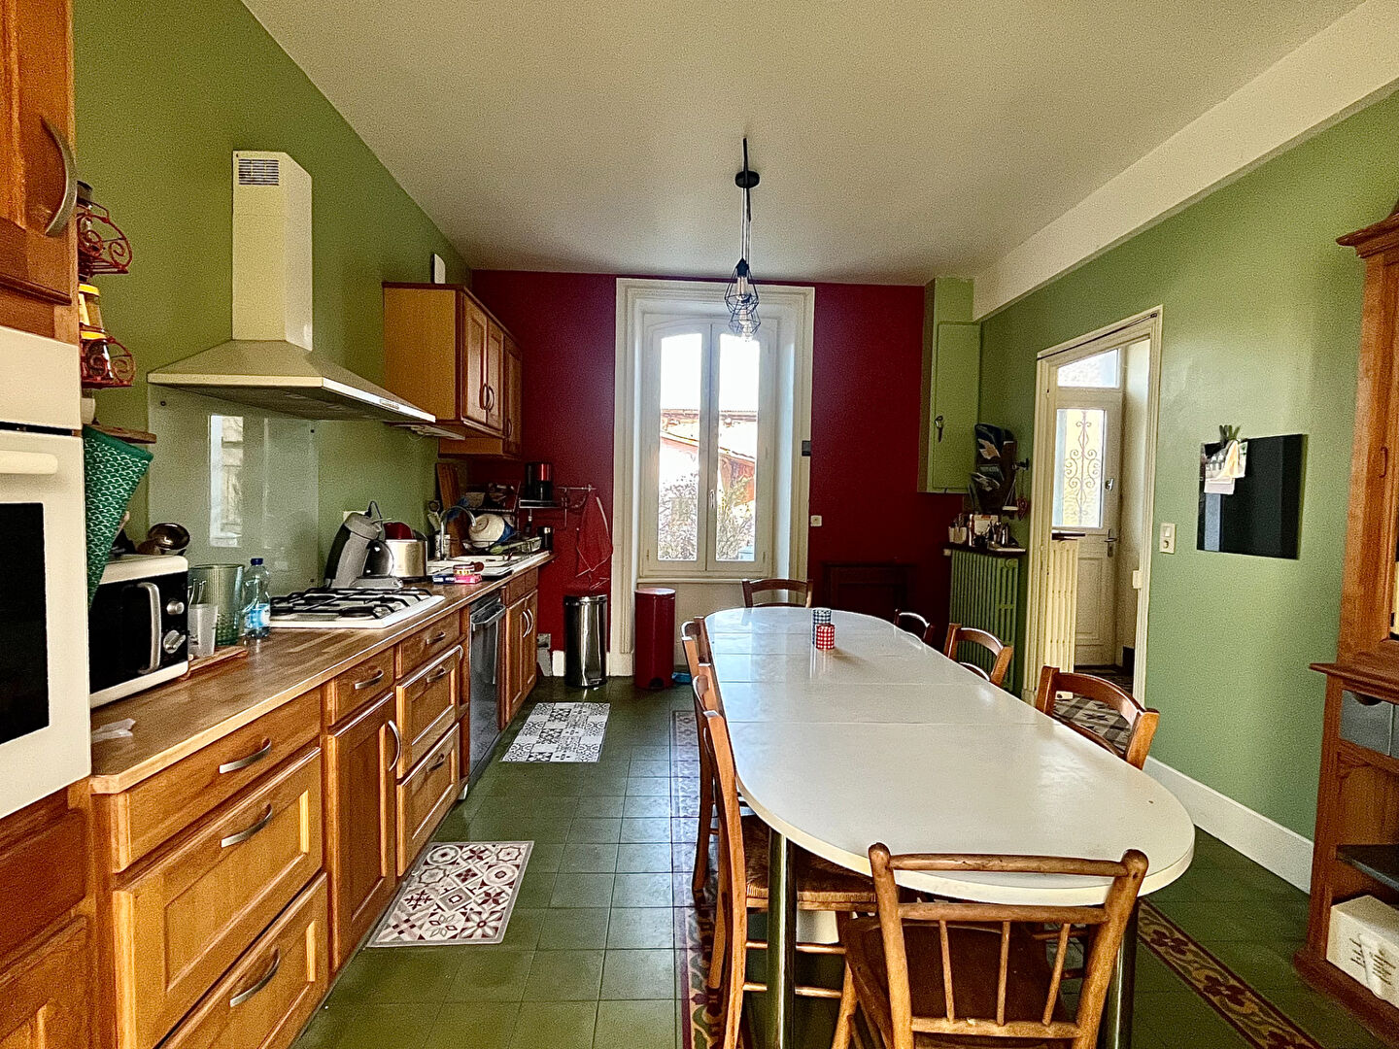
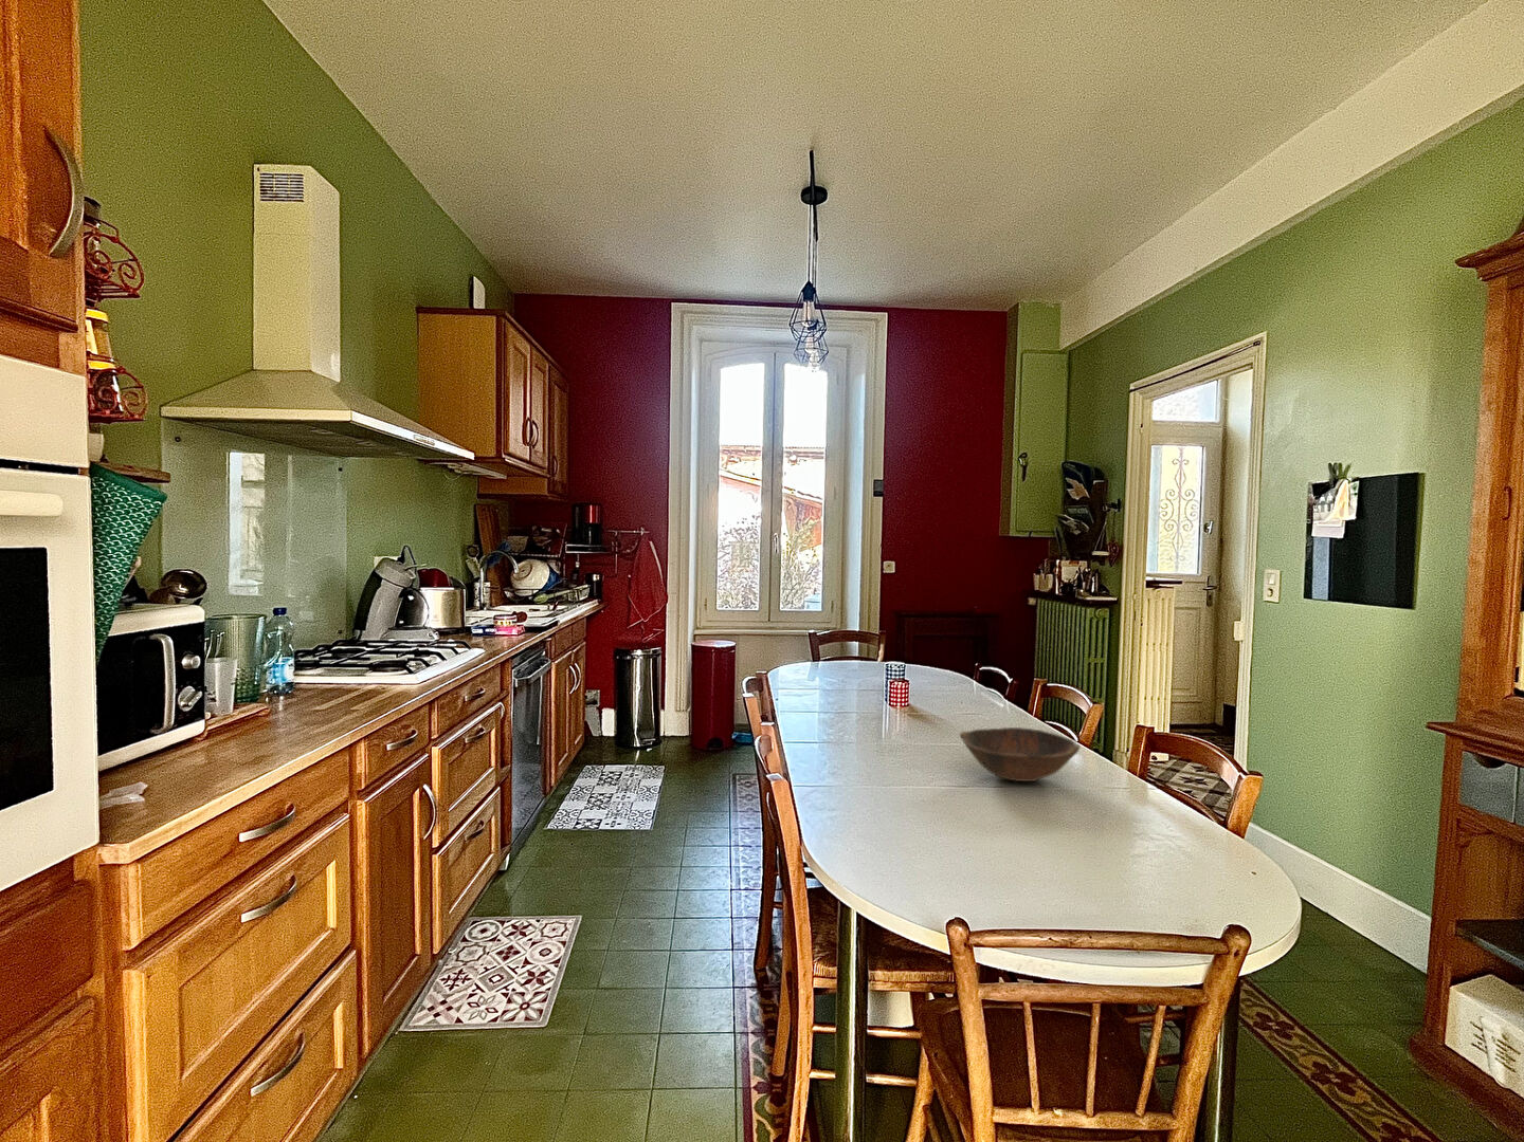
+ bowl [959,727,1081,782]
